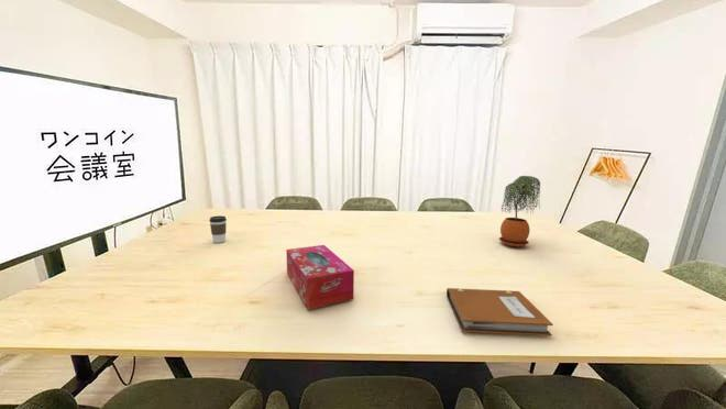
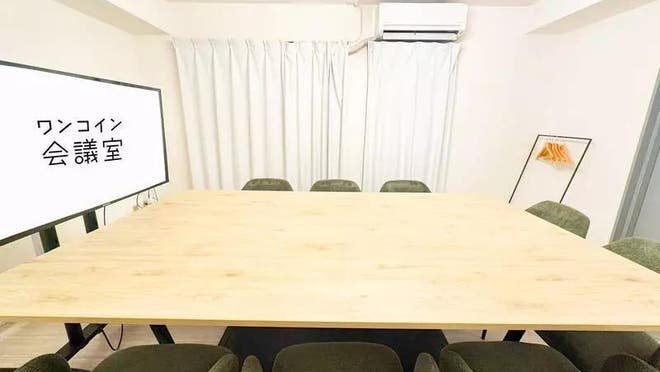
- tissue box [285,244,355,310]
- notebook [446,287,554,338]
- potted plant [498,175,541,247]
- coffee cup [209,214,228,244]
